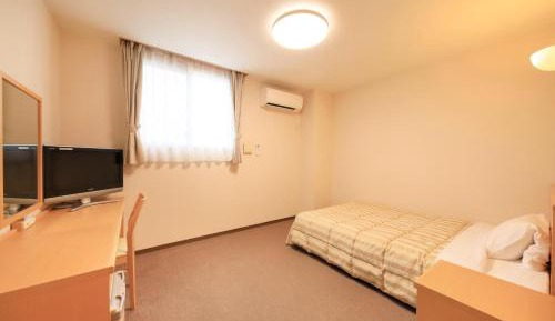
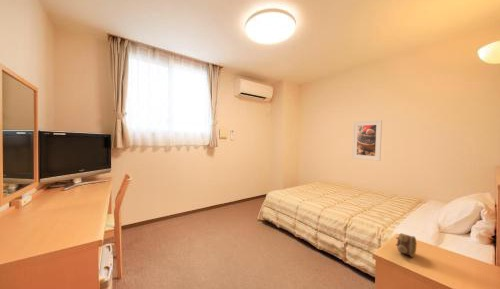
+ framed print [351,119,383,162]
+ alarm clock [395,232,417,258]
